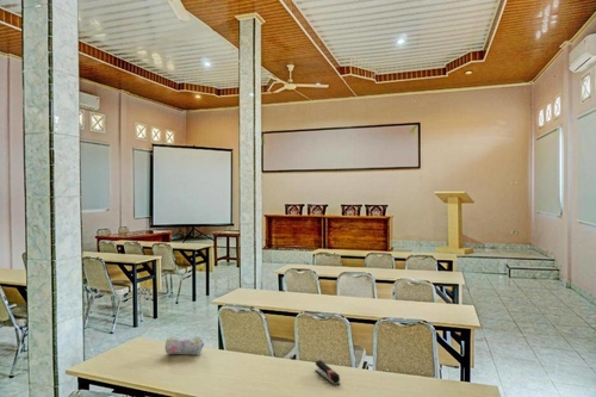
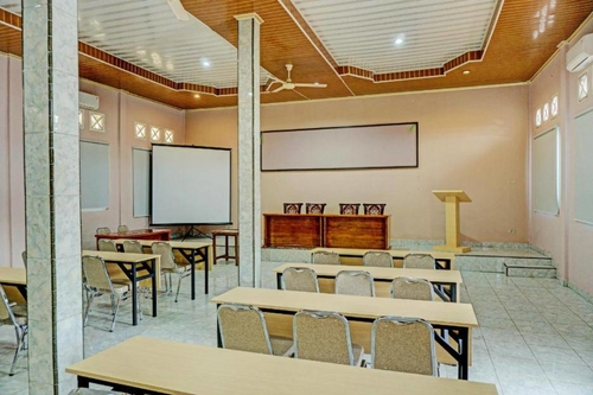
- stapler [313,359,341,386]
- pencil case [164,335,205,356]
